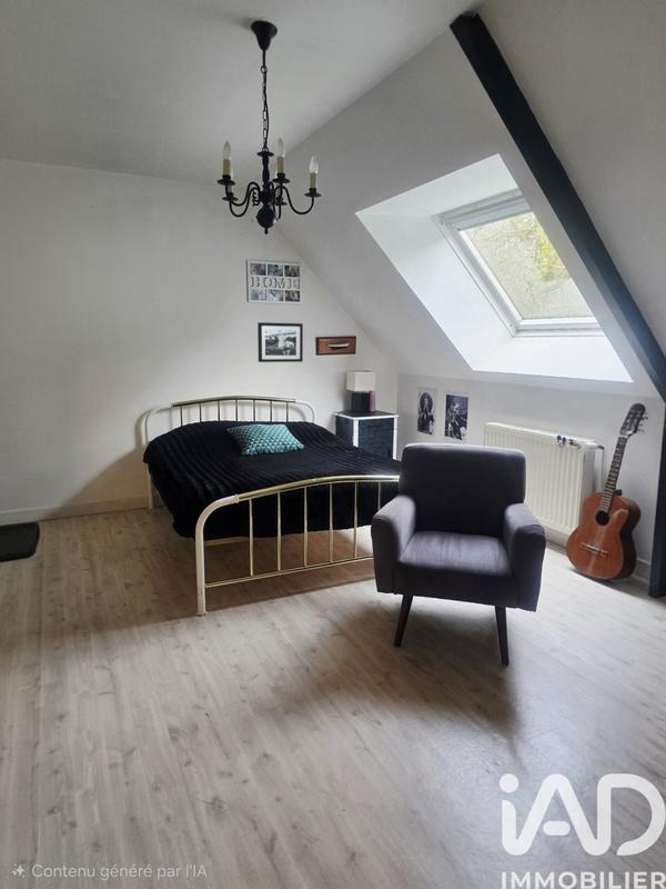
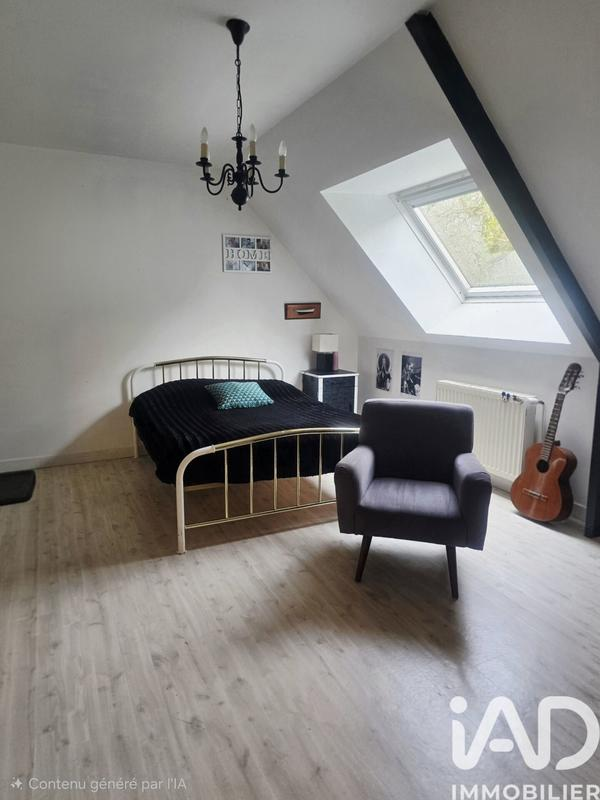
- picture frame [256,321,304,363]
